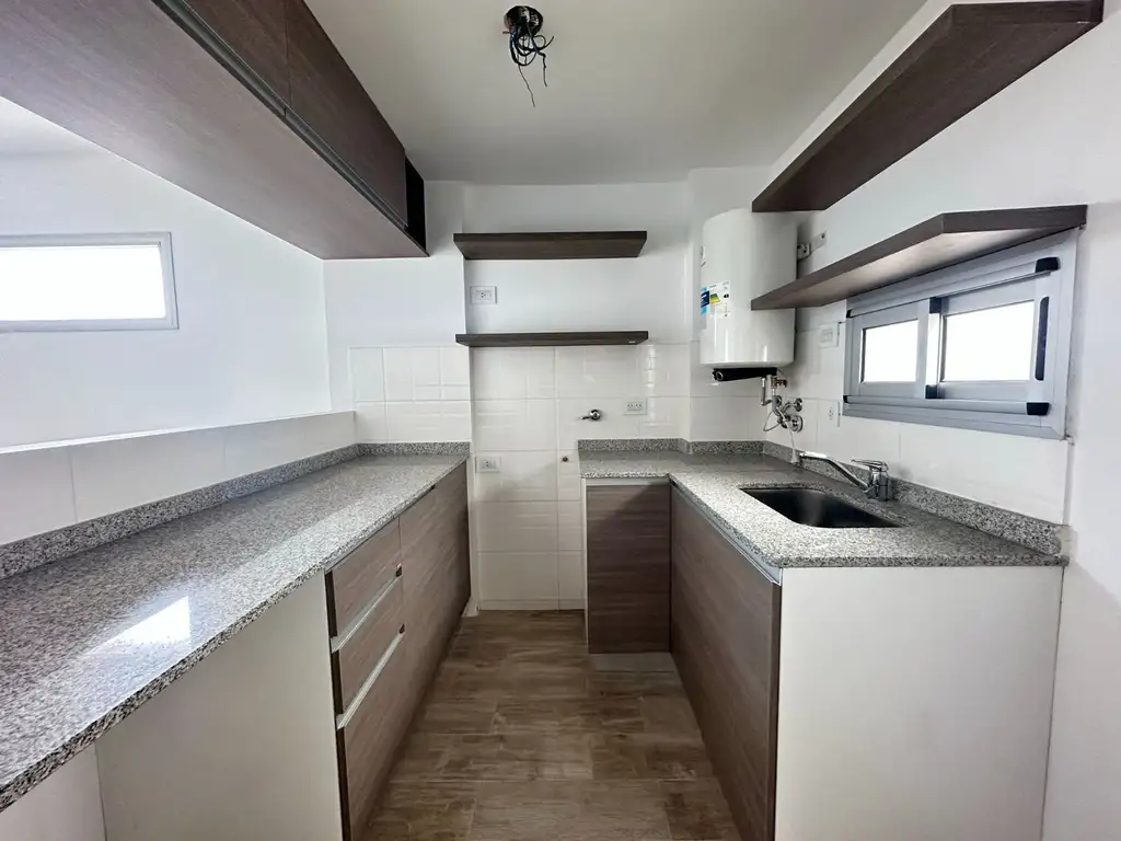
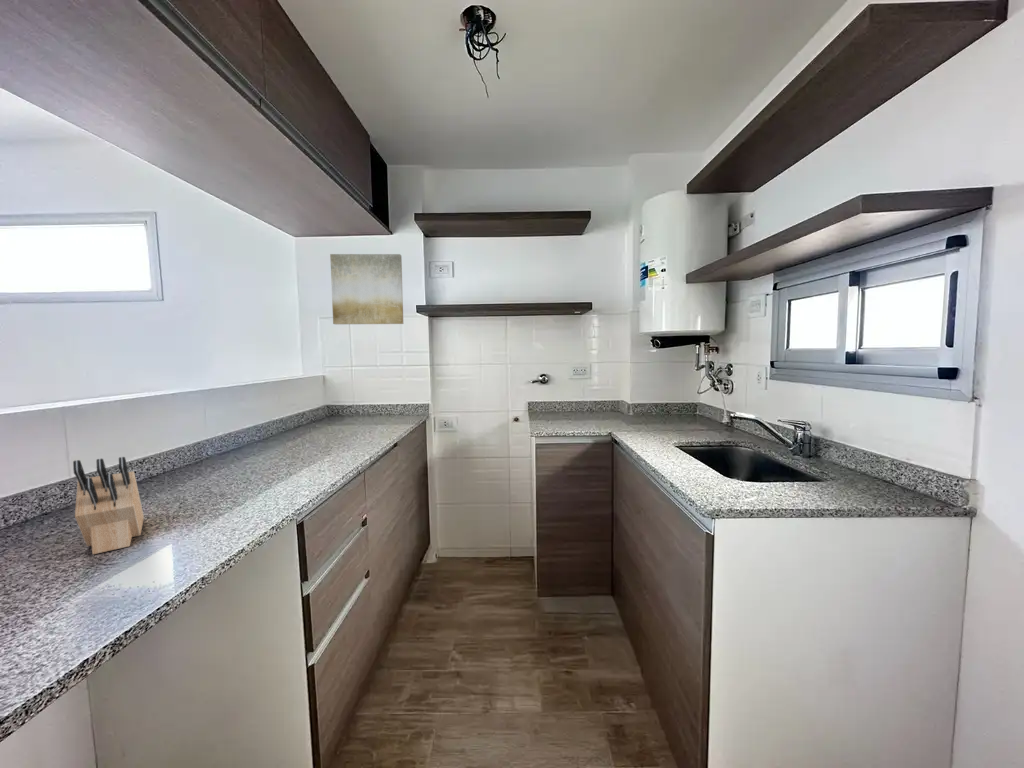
+ knife block [72,456,145,555]
+ wall art [329,253,404,325]
